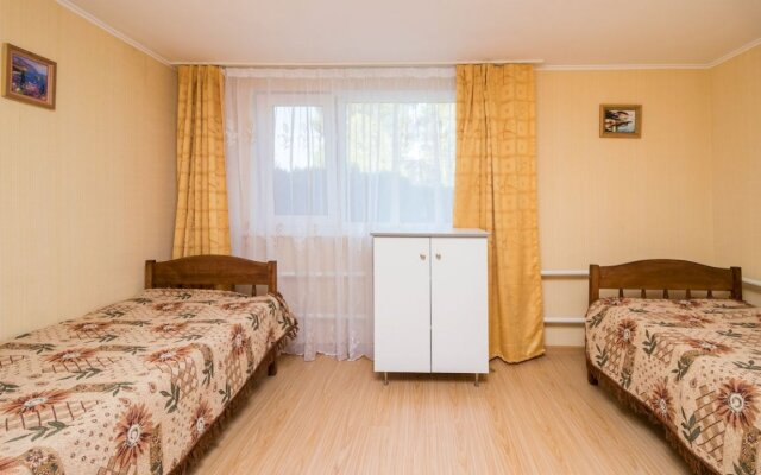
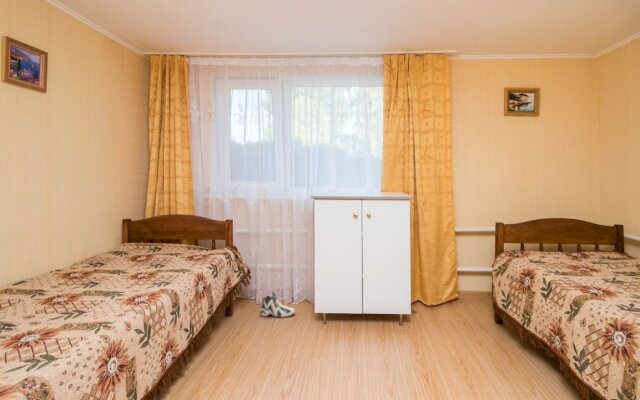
+ sneaker [259,291,296,318]
